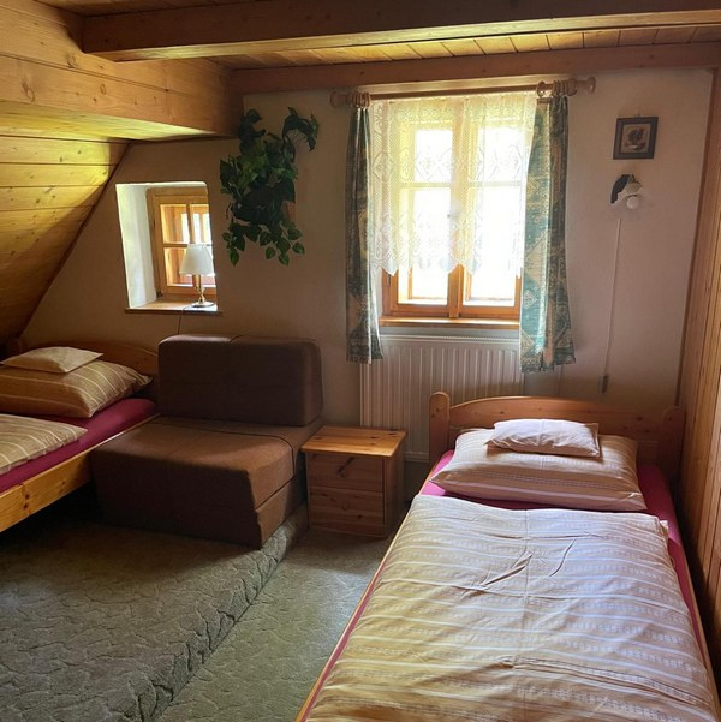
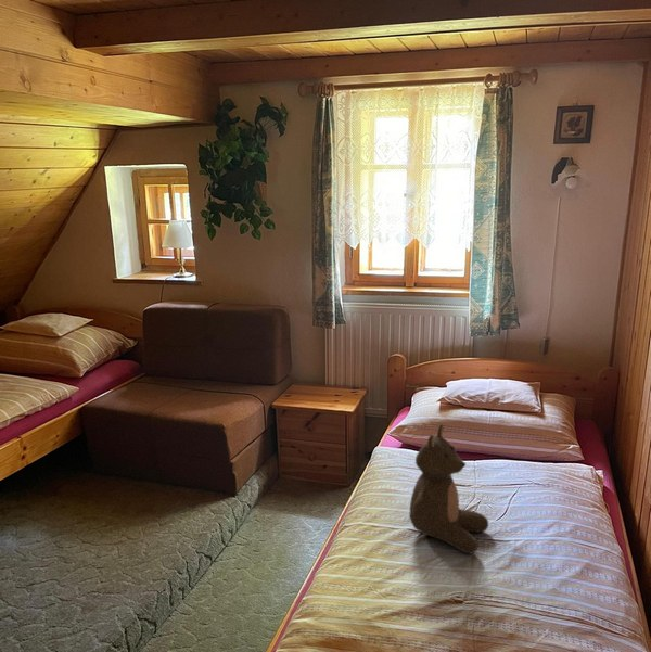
+ stuffed bear [409,423,489,555]
